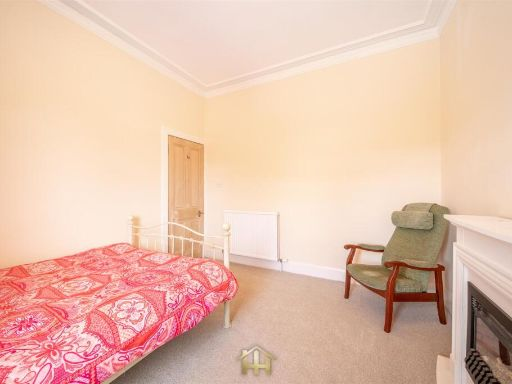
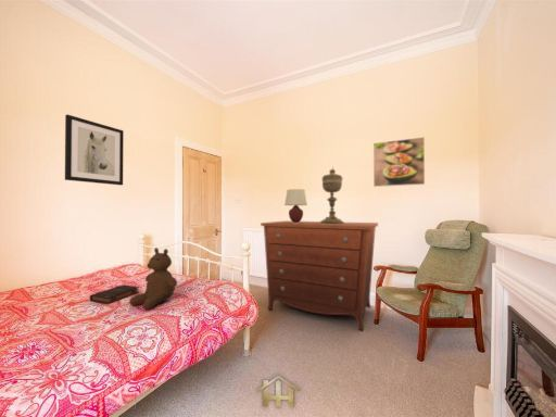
+ teddy bear [128,247,178,311]
+ book [89,283,140,305]
+ table lamp [283,188,308,223]
+ wall art [64,113,125,186]
+ dresser [260,219,379,332]
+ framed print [372,136,426,188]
+ decorative urn [320,166,344,224]
